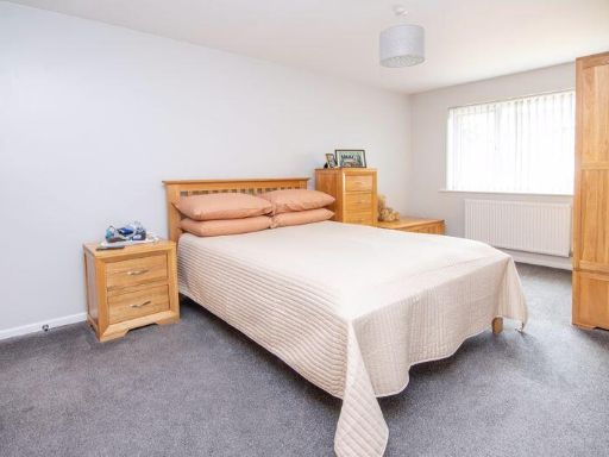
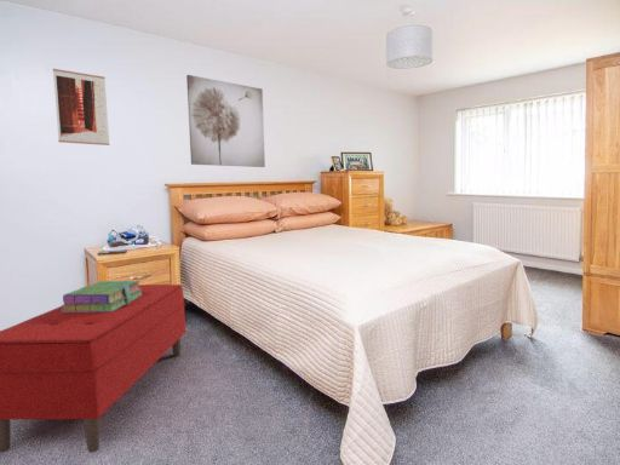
+ stack of books [61,280,143,312]
+ bench [0,283,186,454]
+ wall art [185,74,266,168]
+ wall art [52,68,110,147]
